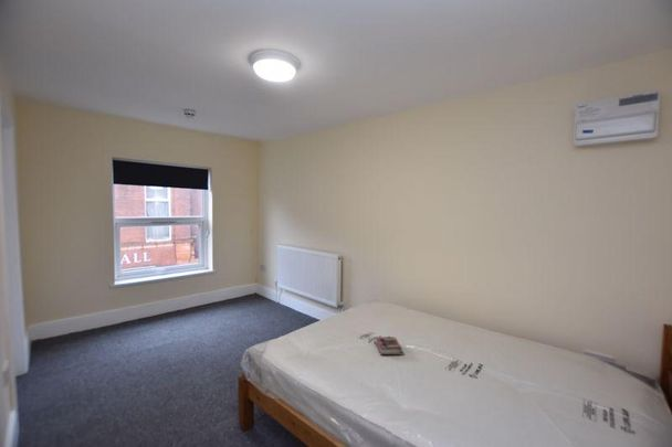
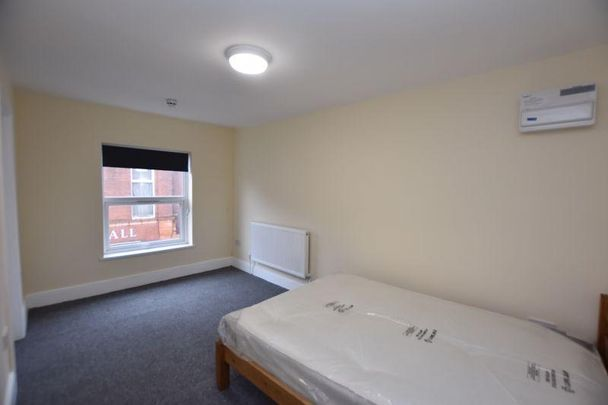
- book [375,336,402,356]
